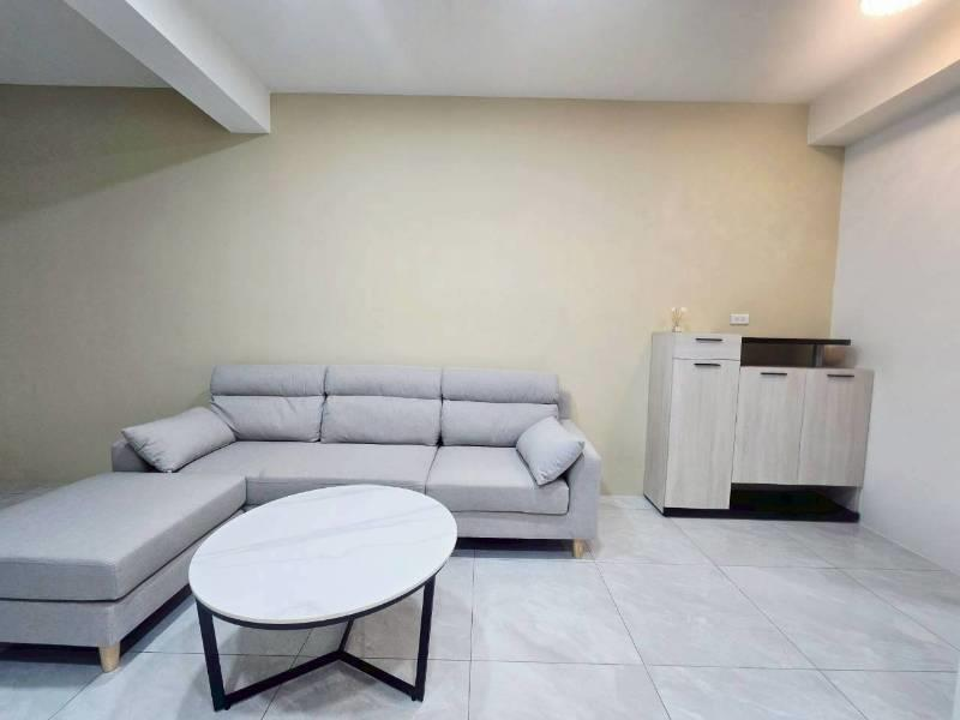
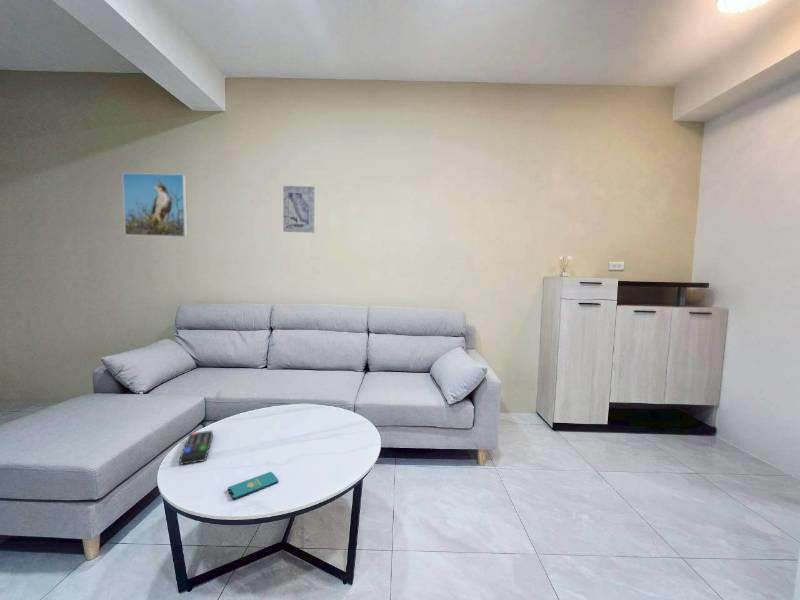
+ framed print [121,172,188,238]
+ remote control [178,430,214,466]
+ smartphone [227,471,279,500]
+ wall art [282,185,316,233]
